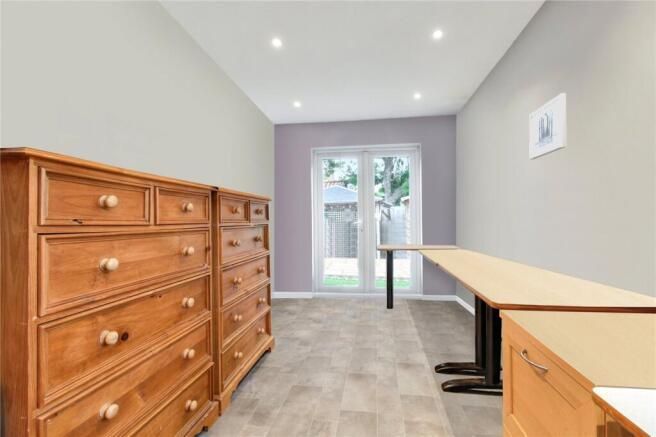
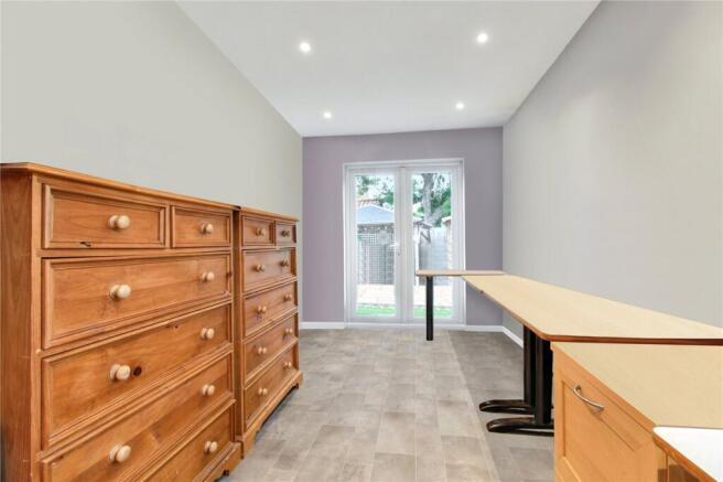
- wall art [528,92,567,161]
